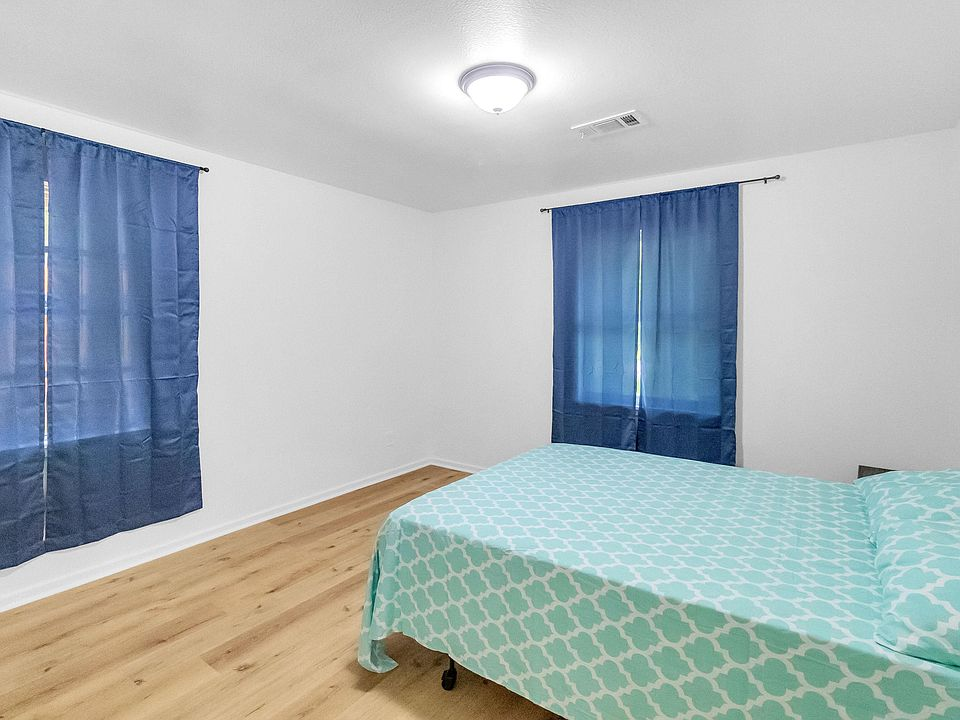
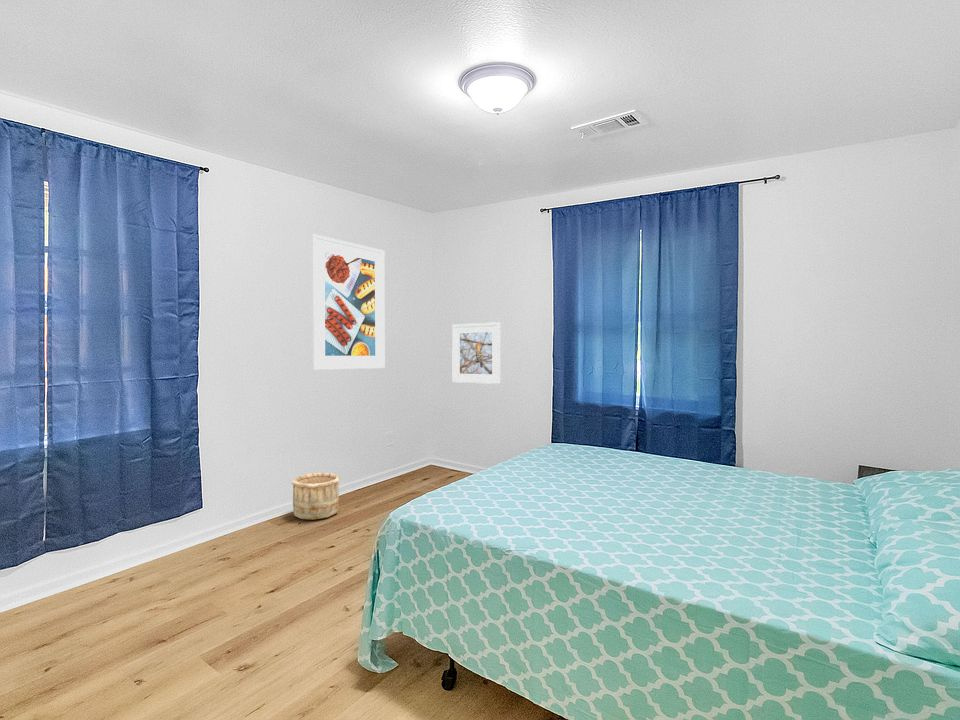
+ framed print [311,233,386,371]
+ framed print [451,321,502,385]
+ wooden bucket [290,472,341,521]
